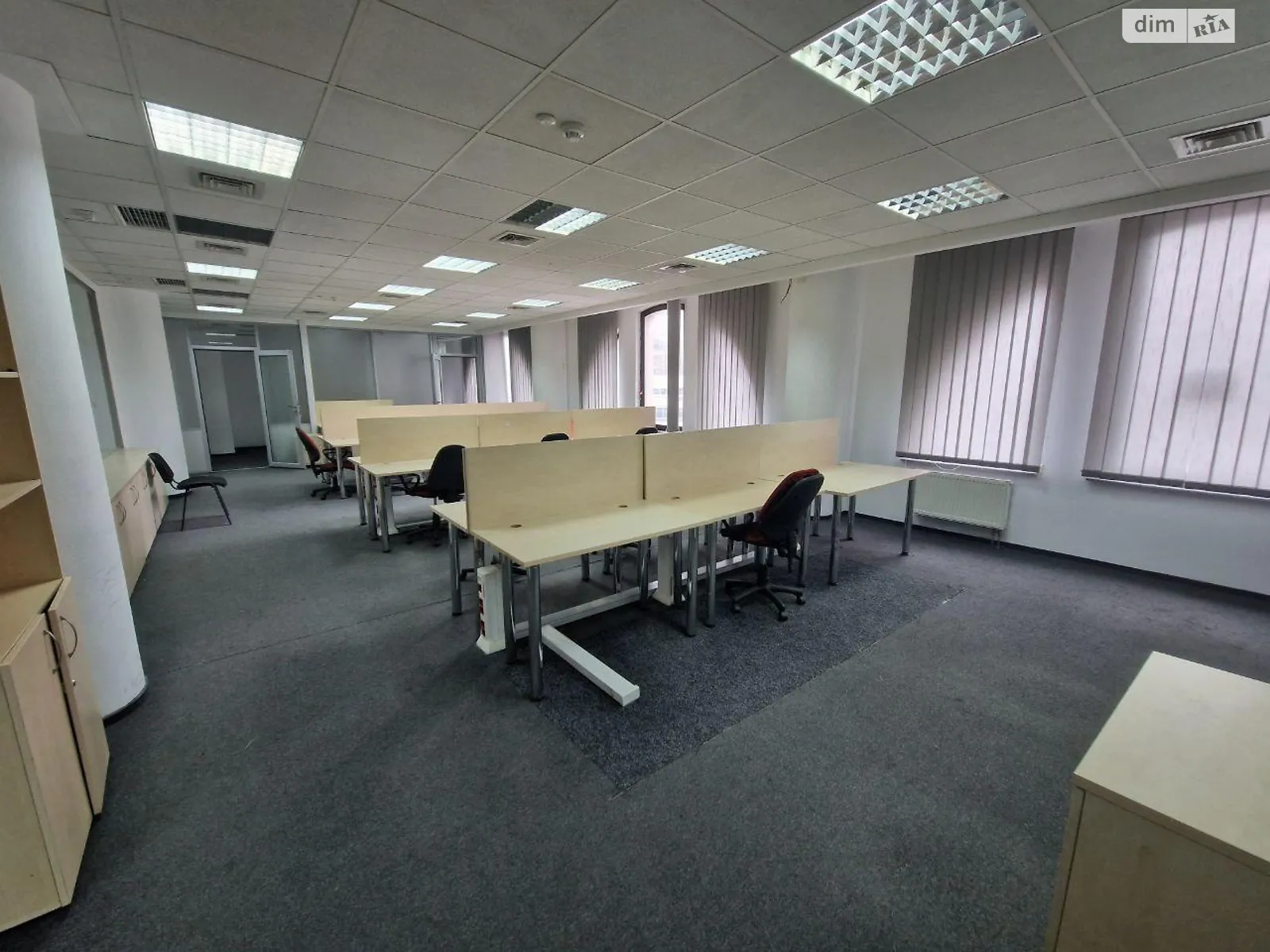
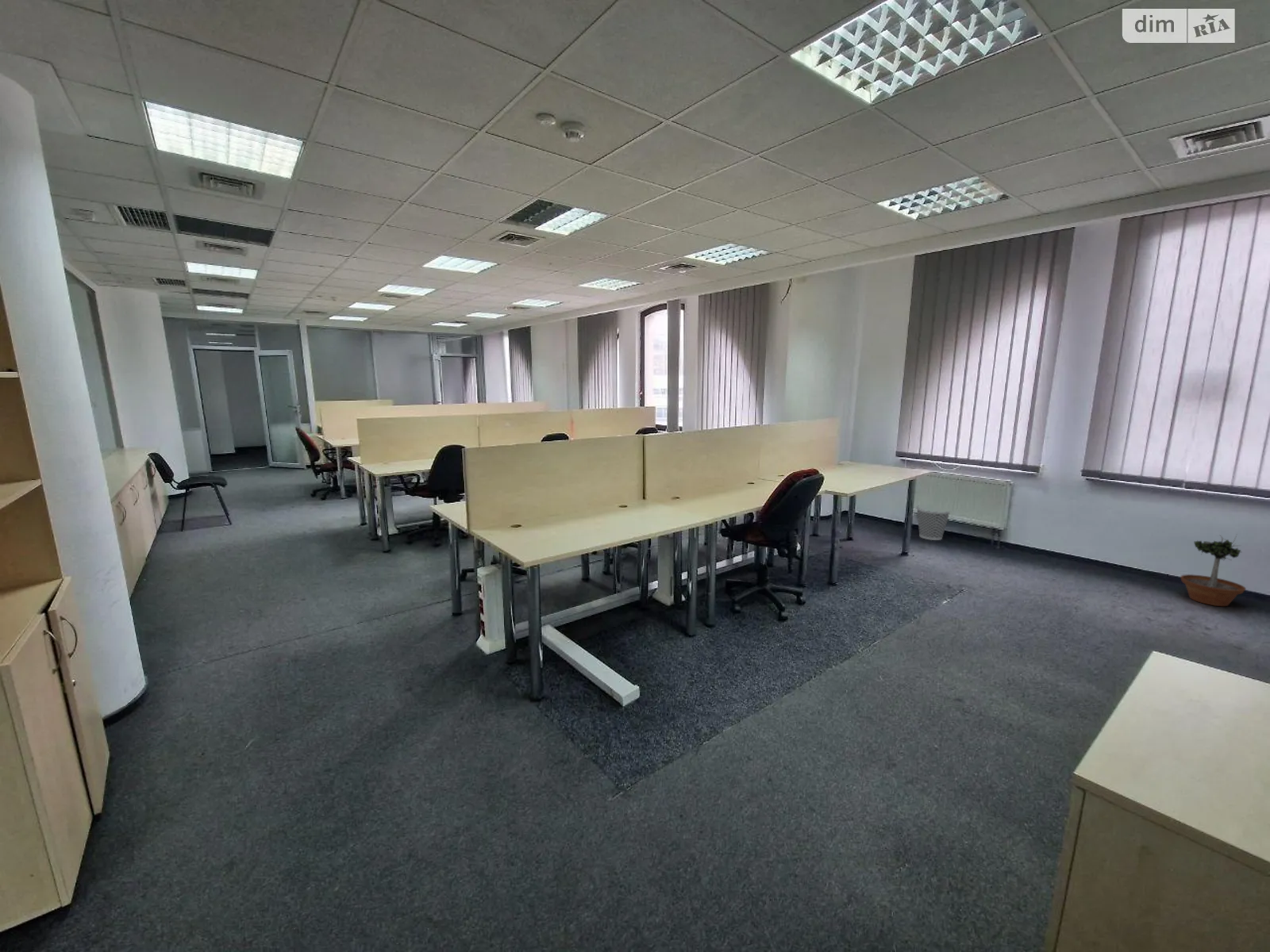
+ wastebasket [915,505,951,541]
+ potted tree [1180,532,1247,607]
